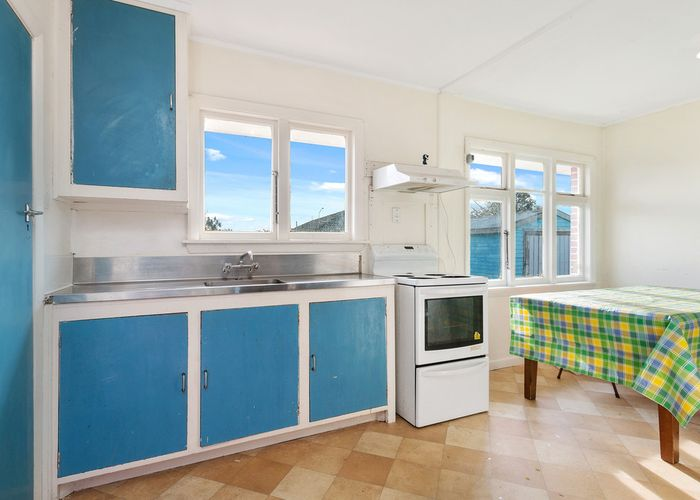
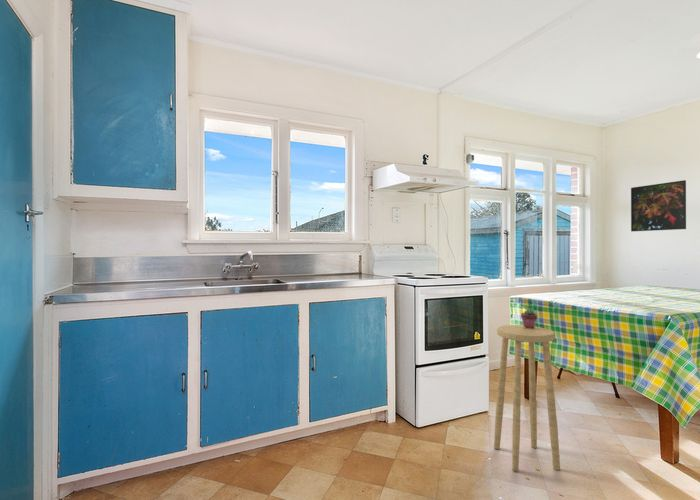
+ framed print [630,179,687,232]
+ stool [493,324,561,473]
+ potted succulent [520,307,538,329]
